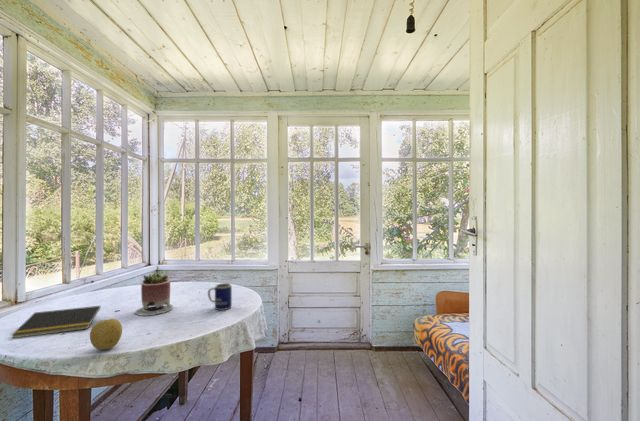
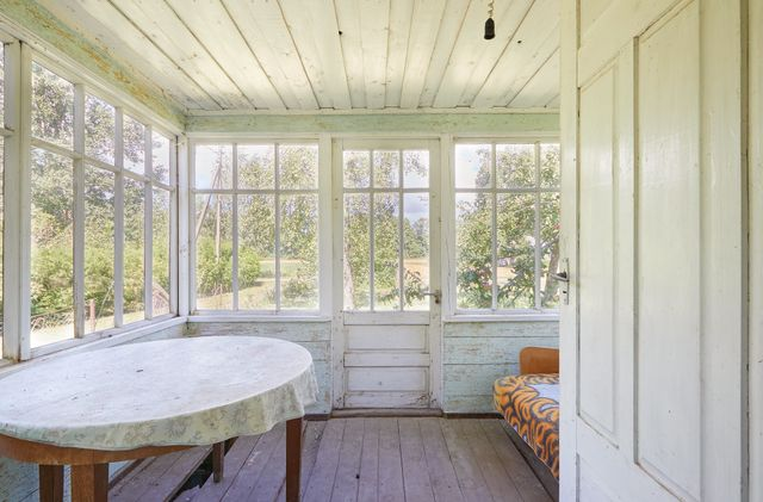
- succulent planter [134,272,174,316]
- mug [207,282,233,311]
- fruit [89,318,123,351]
- notepad [11,305,101,339]
